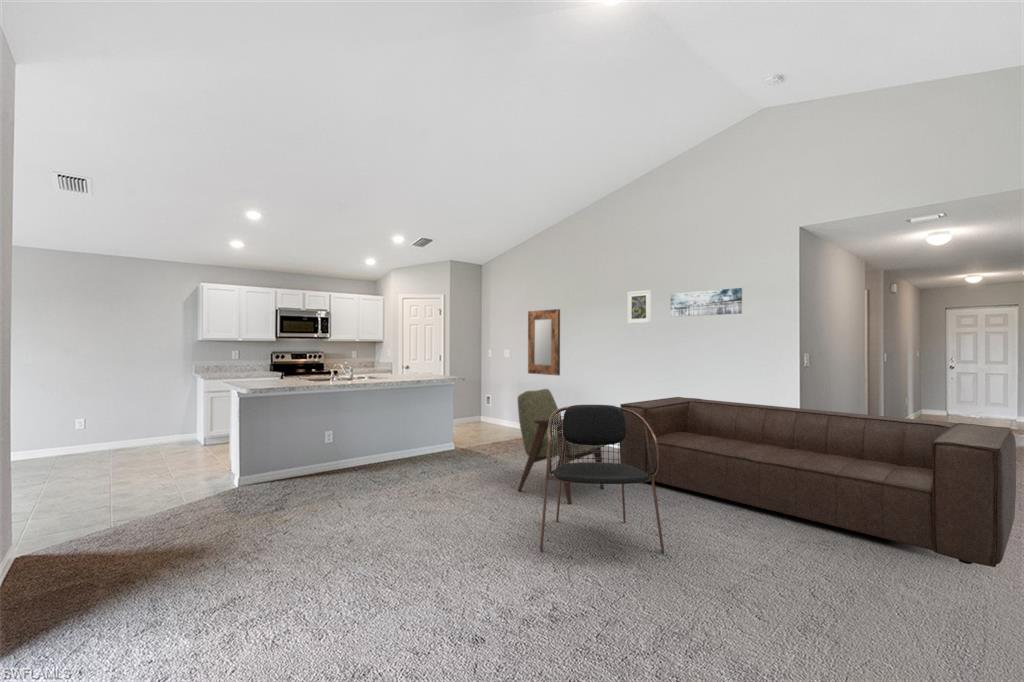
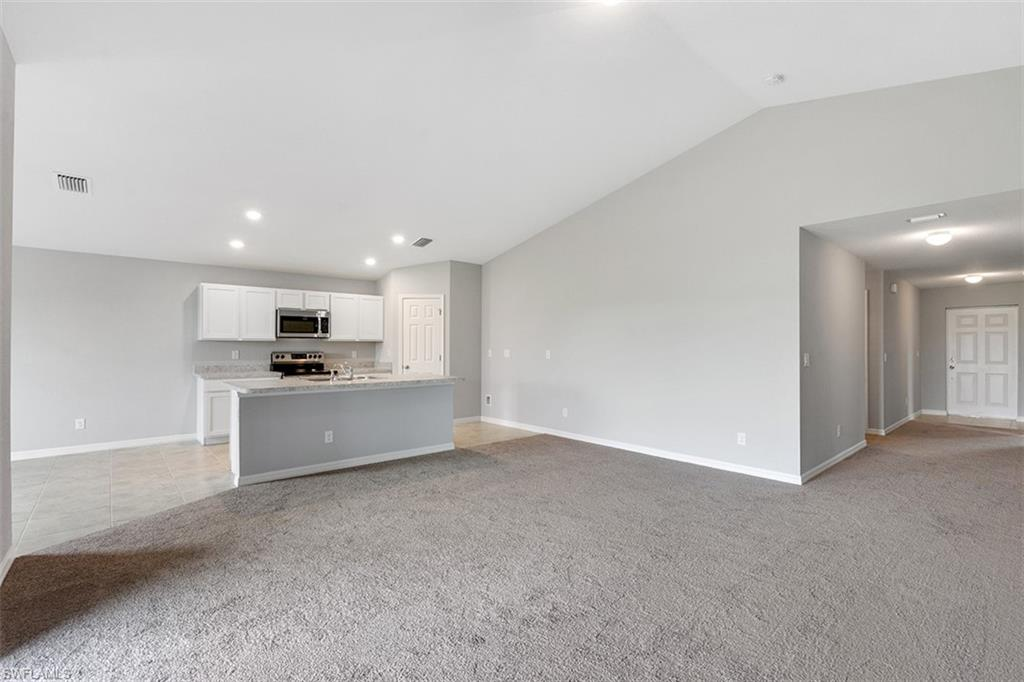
- sofa [619,396,1017,568]
- wall art [670,287,743,318]
- home mirror [527,308,561,376]
- armchair [517,388,607,505]
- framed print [626,289,652,325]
- dining chair [539,404,665,554]
